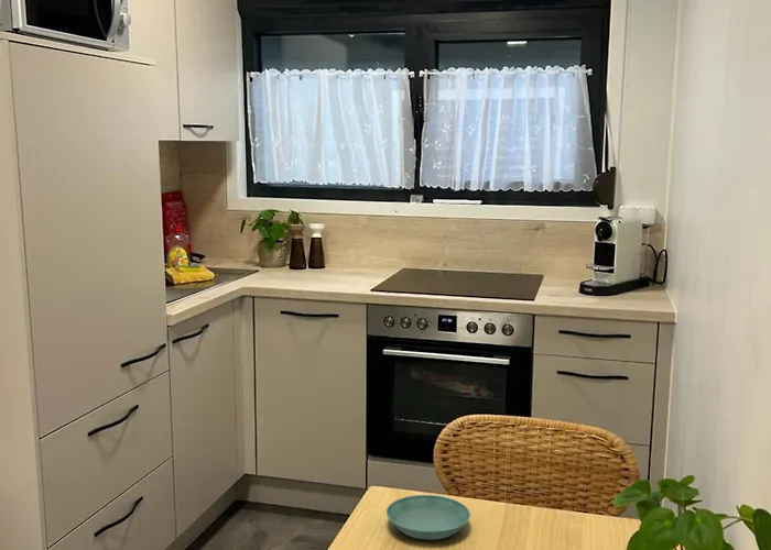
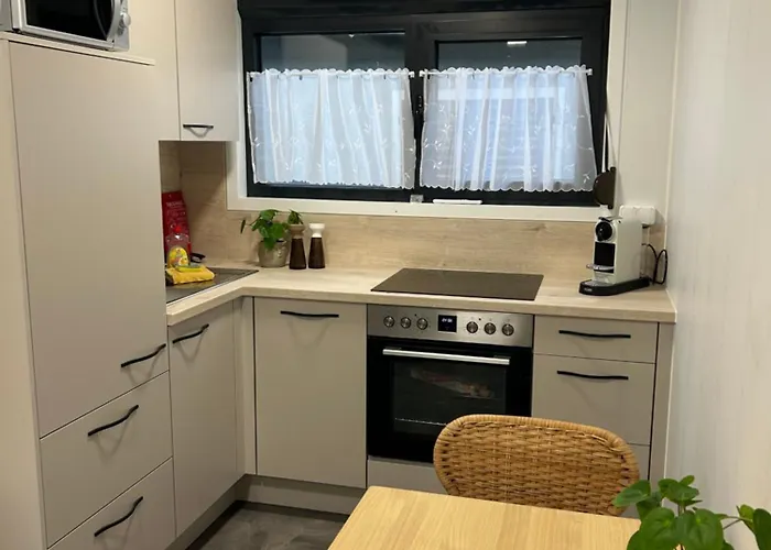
- saucer [386,494,471,541]
